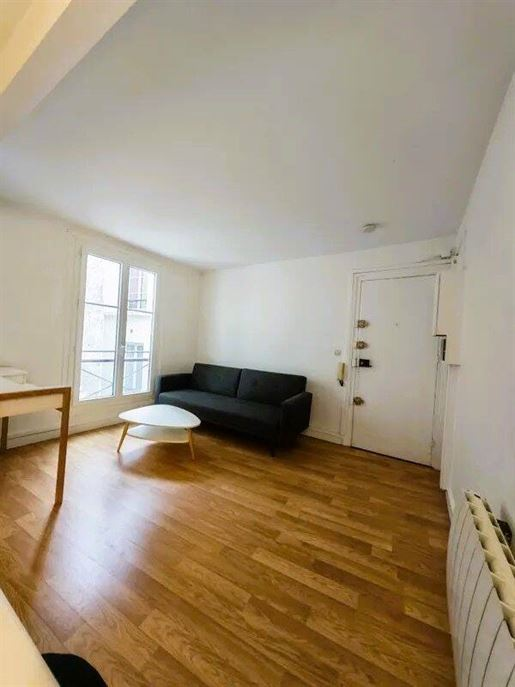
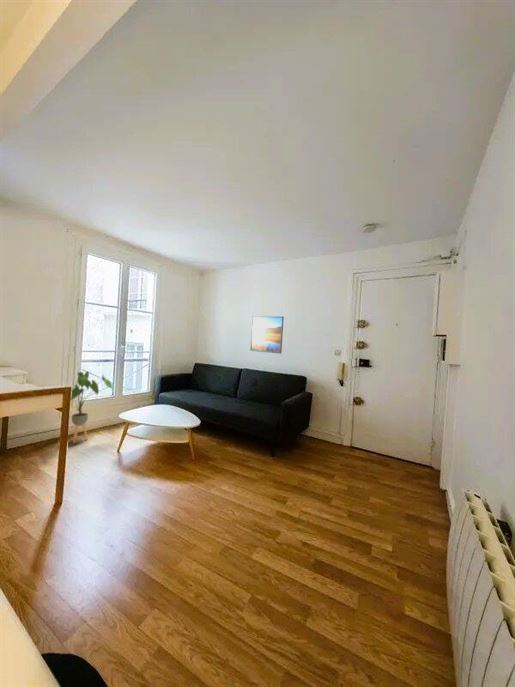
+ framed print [249,315,285,354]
+ house plant [70,370,113,444]
